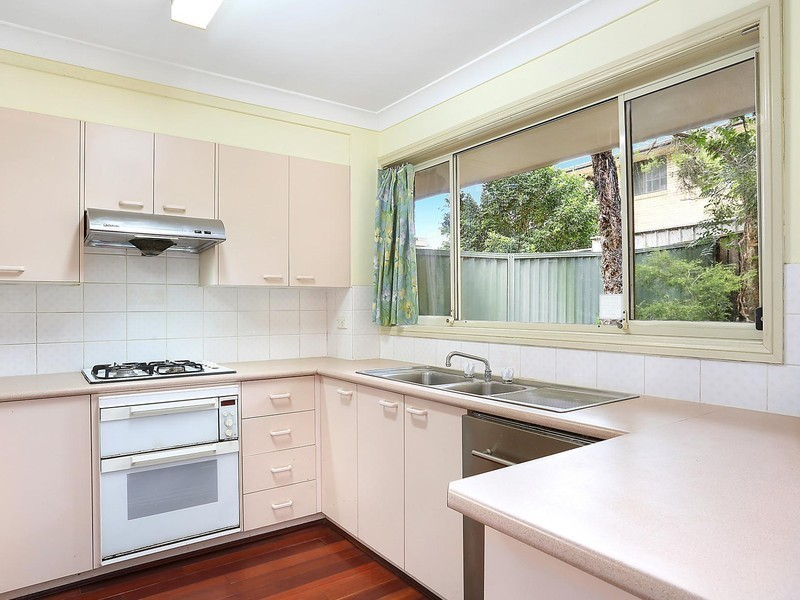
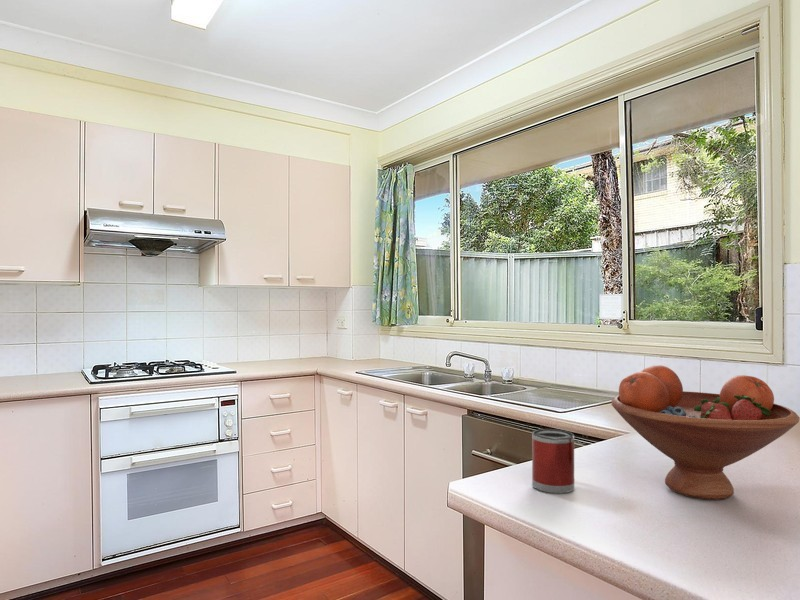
+ mug [531,428,575,494]
+ fruit bowl [611,364,800,501]
